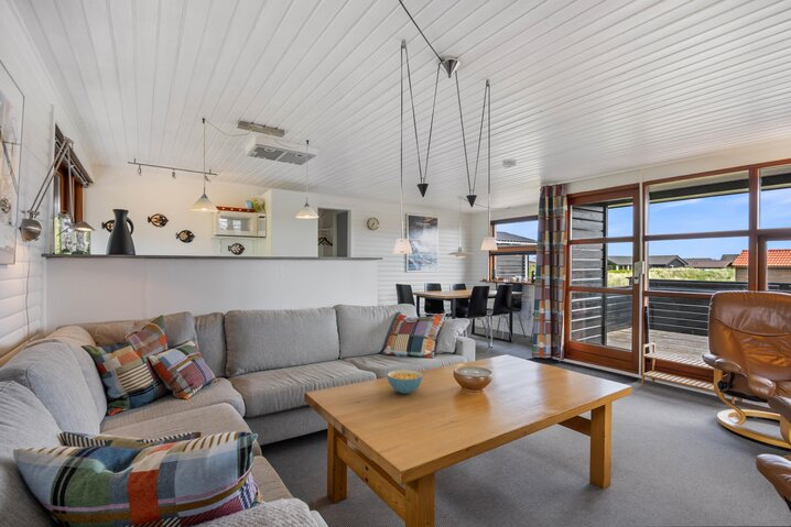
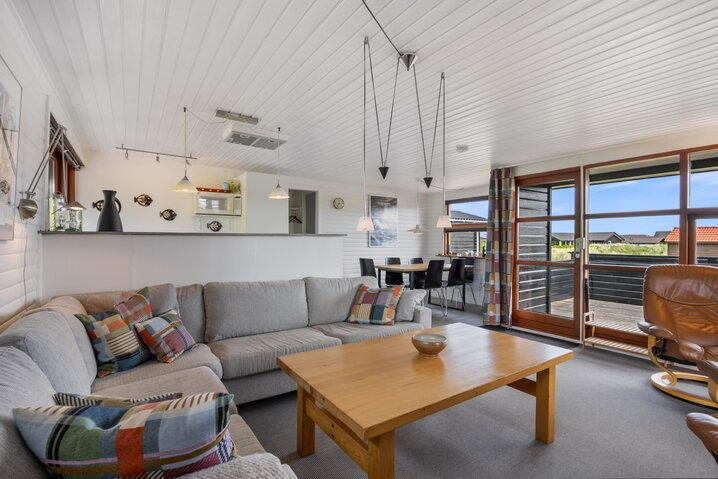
- cereal bowl [386,369,424,395]
